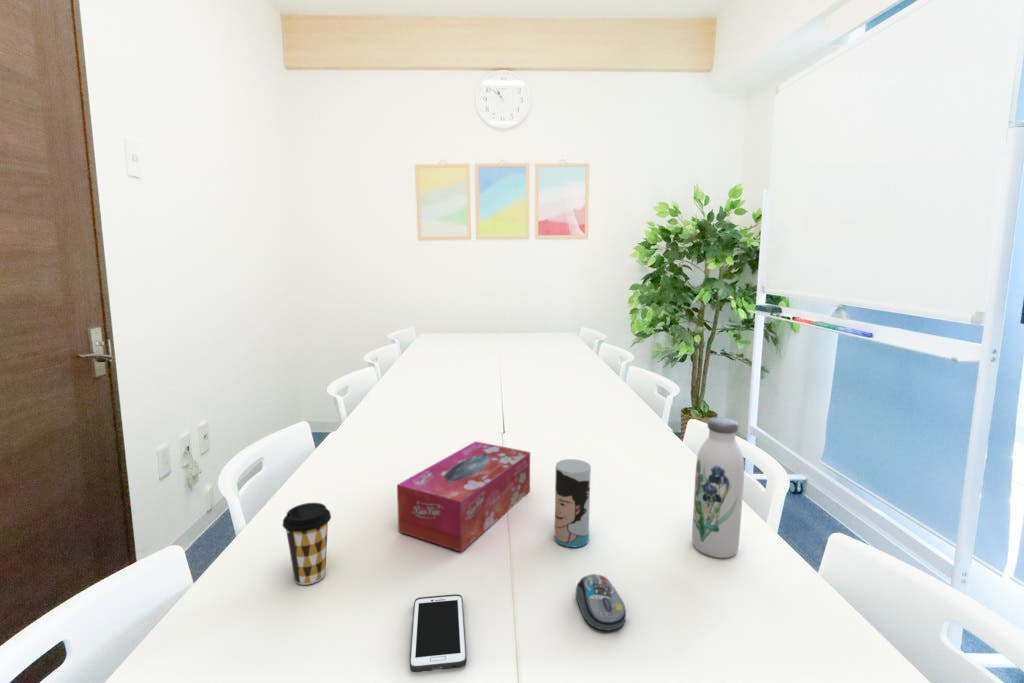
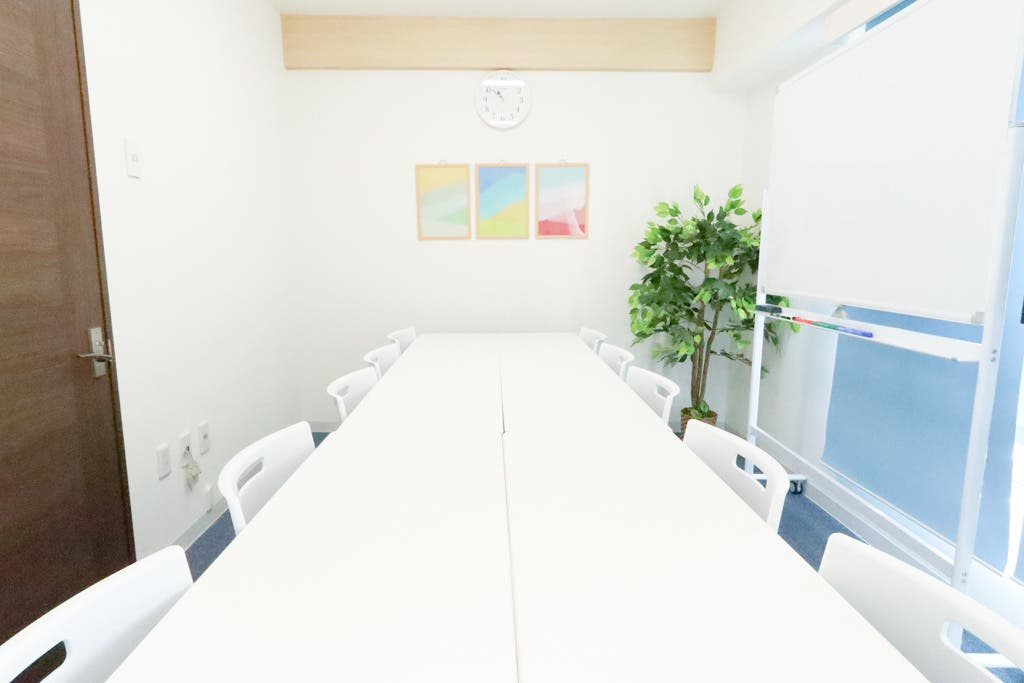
- water bottle [691,416,745,559]
- computer mouse [575,573,627,631]
- coffee cup [282,502,332,586]
- cup [554,458,592,548]
- cell phone [409,593,468,673]
- tissue box [396,440,531,553]
